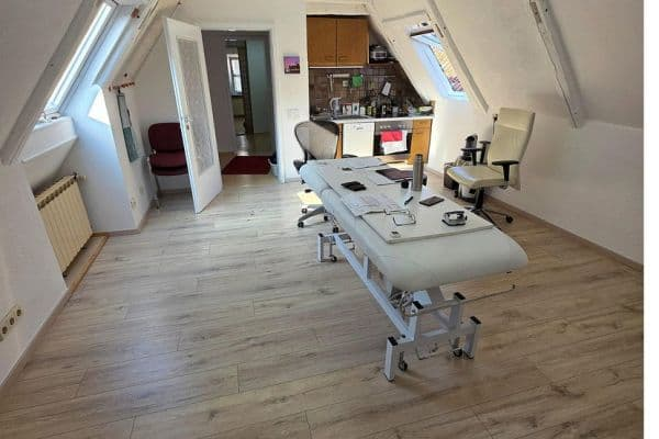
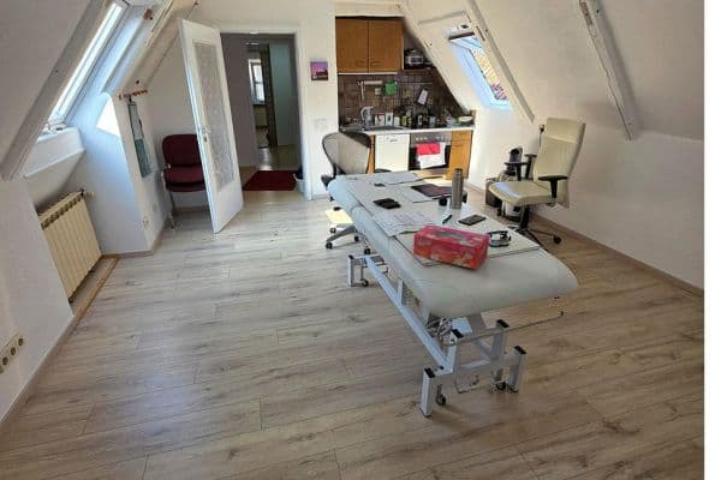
+ tissue box [412,223,490,270]
